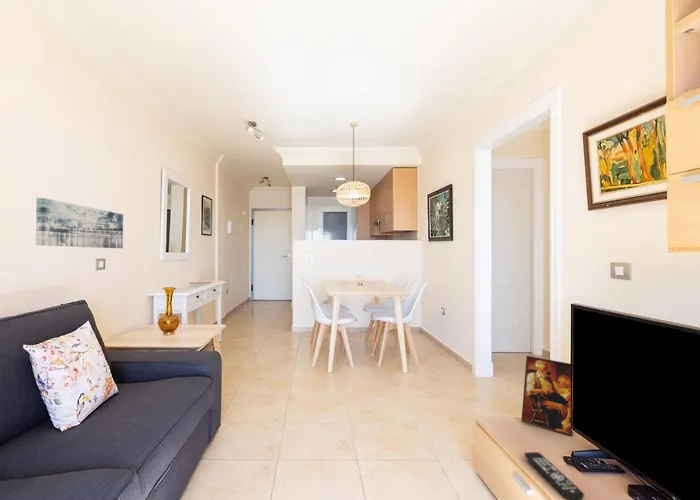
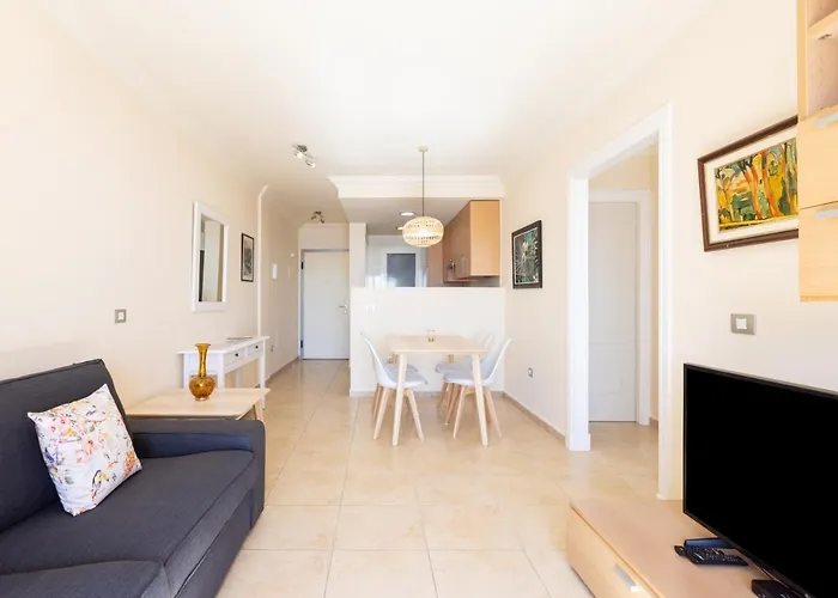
- remote control [523,451,585,500]
- picture frame [520,355,574,437]
- wall art [35,197,124,249]
